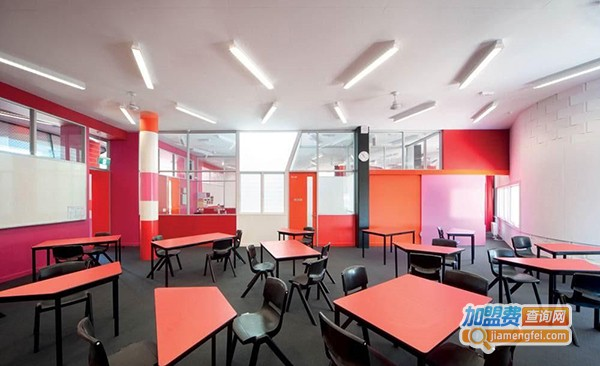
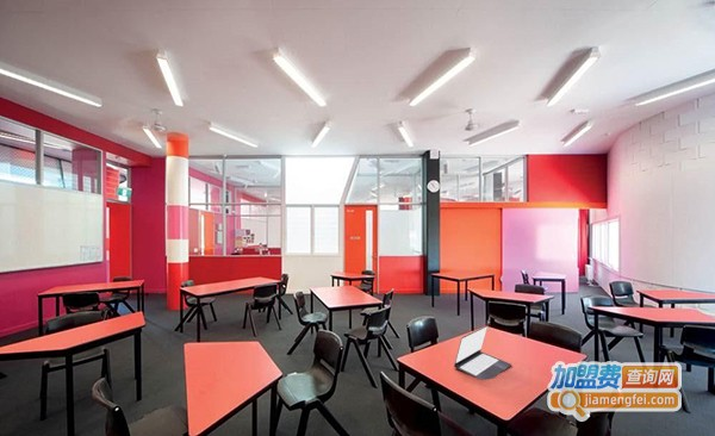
+ laptop [453,324,512,381]
